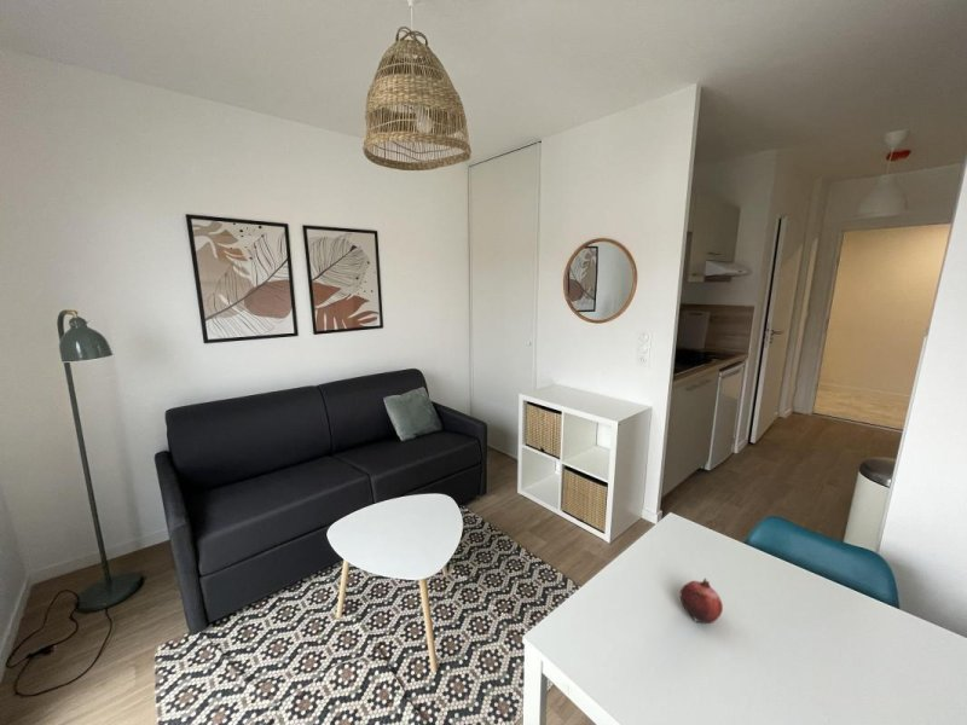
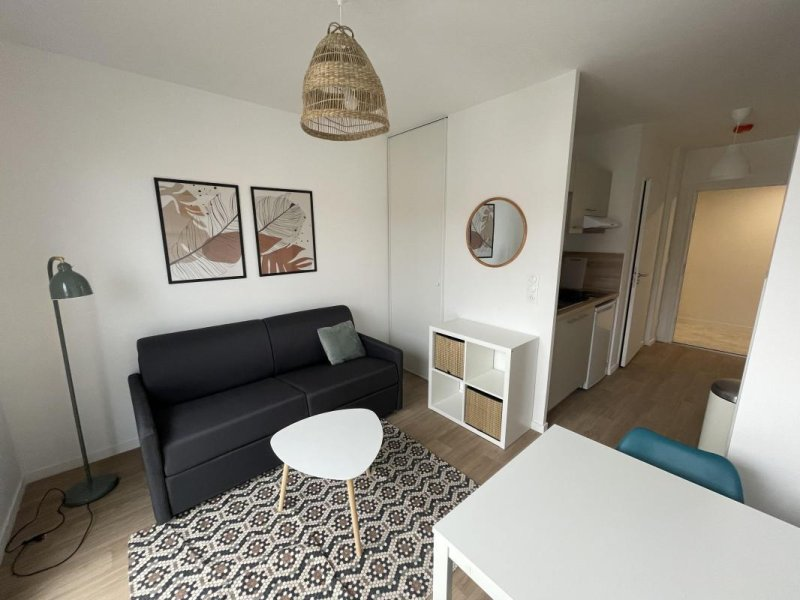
- fruit [679,576,724,625]
